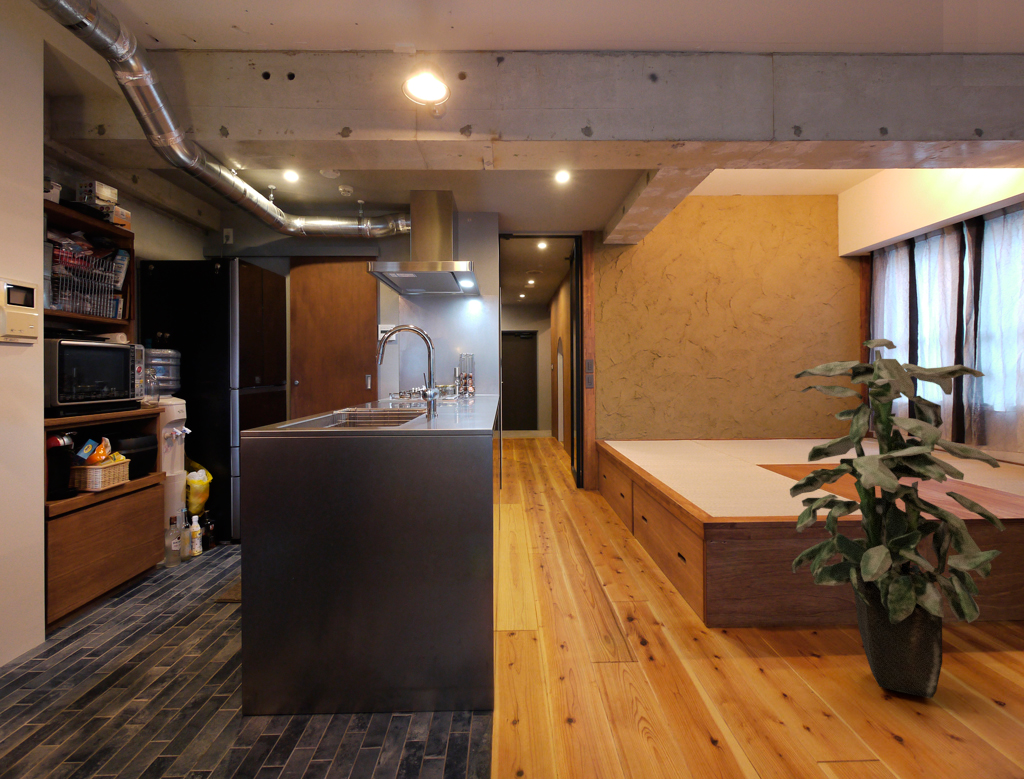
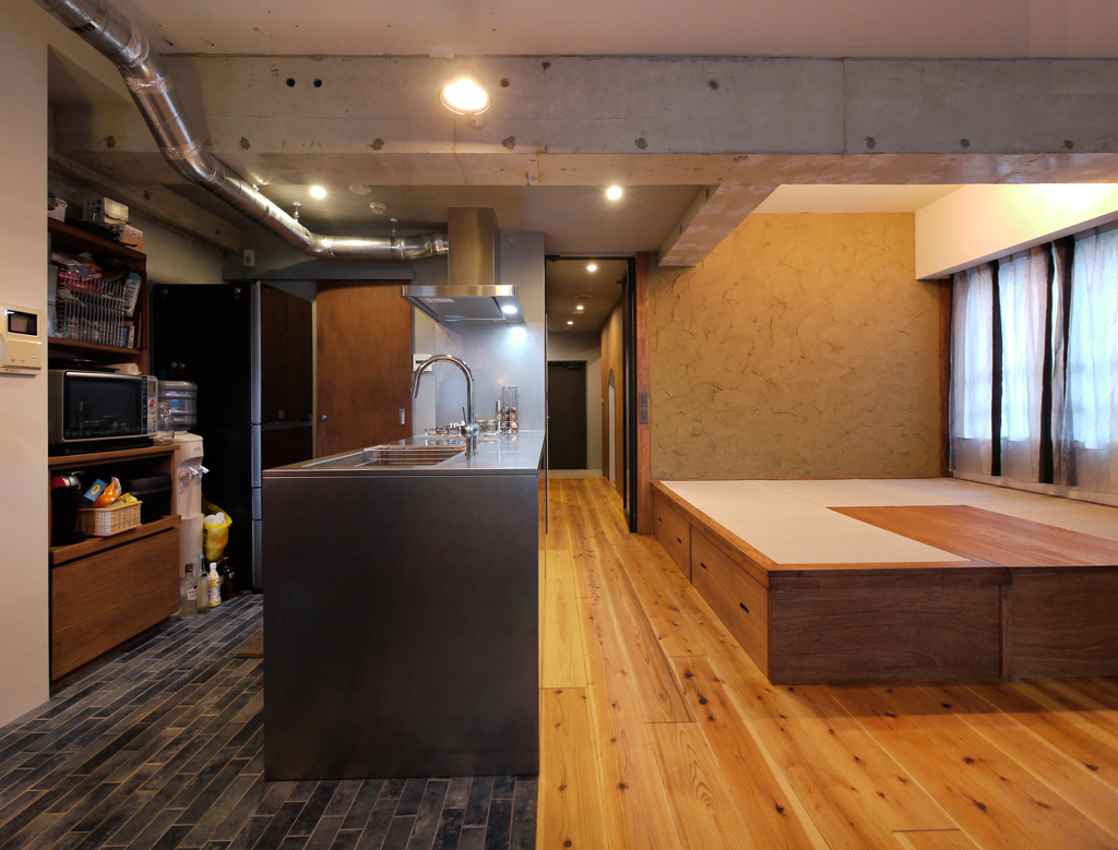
- indoor plant [789,338,1007,699]
